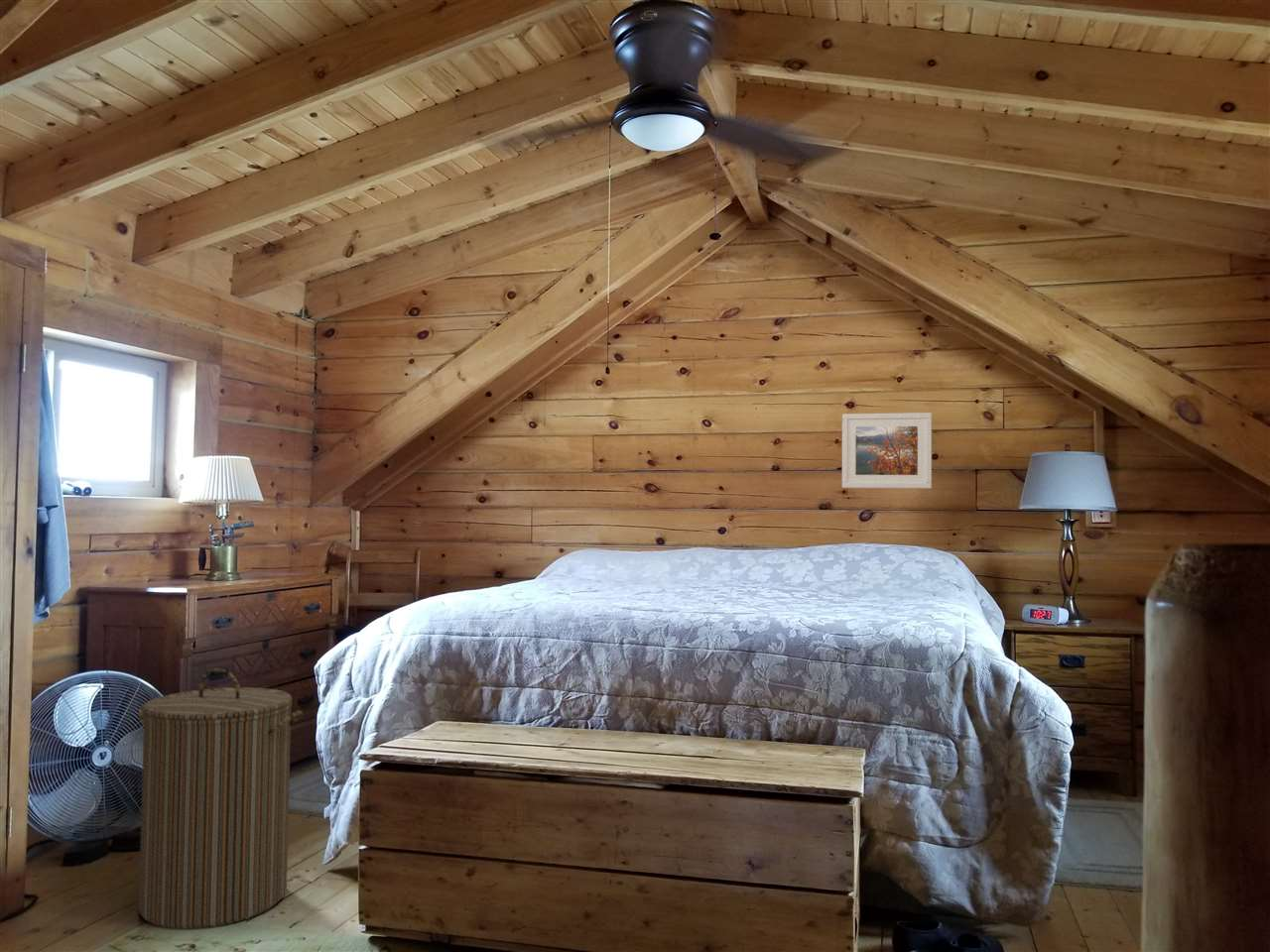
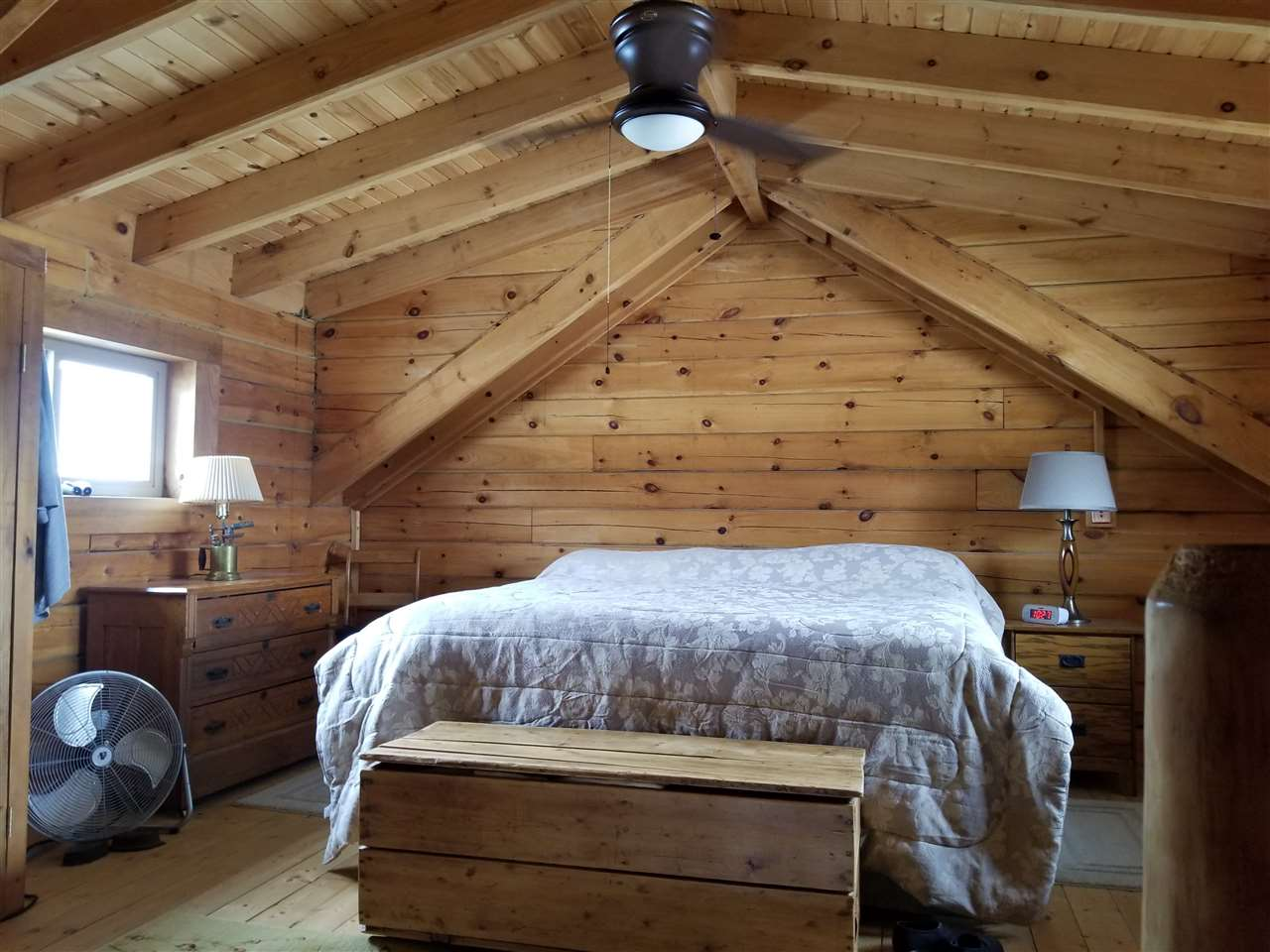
- laundry hamper [138,667,304,930]
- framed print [841,412,933,490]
